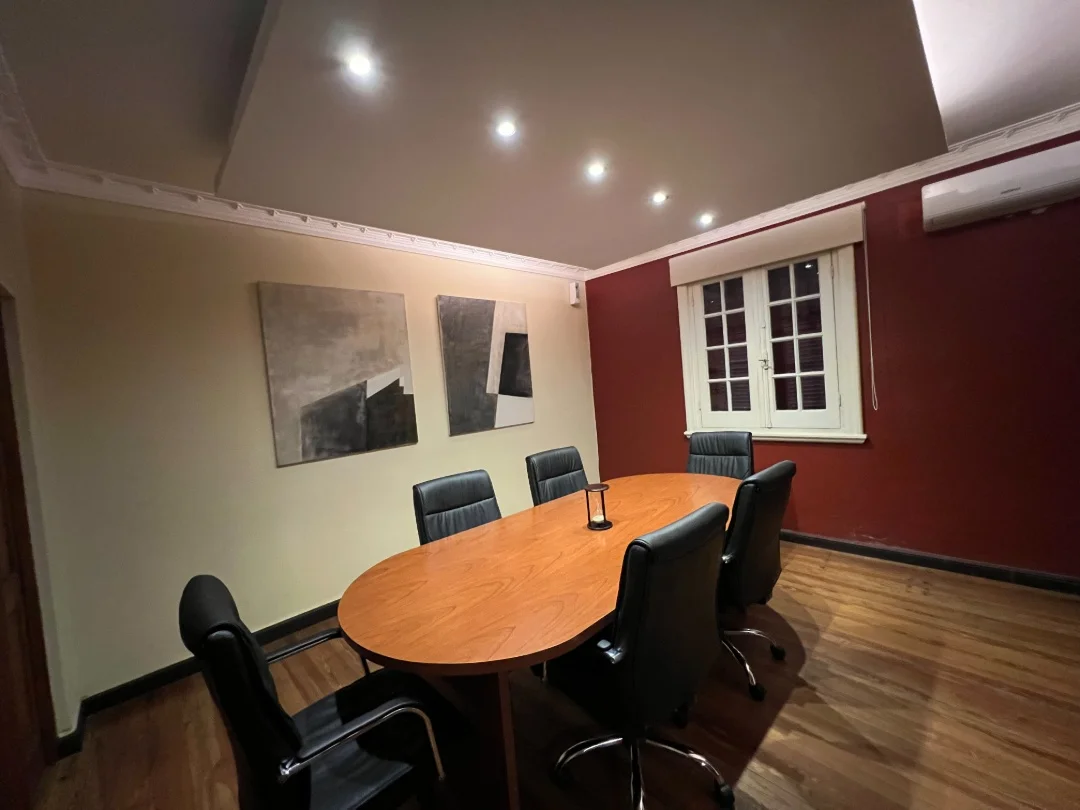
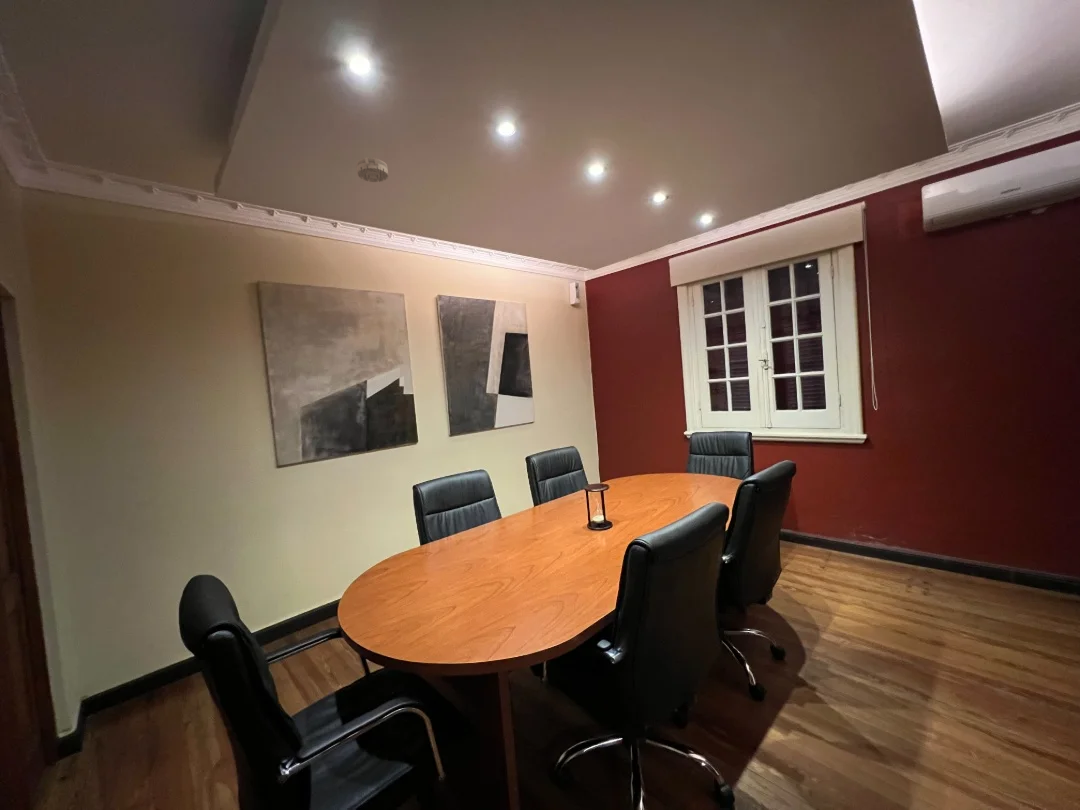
+ smoke detector [355,156,389,183]
